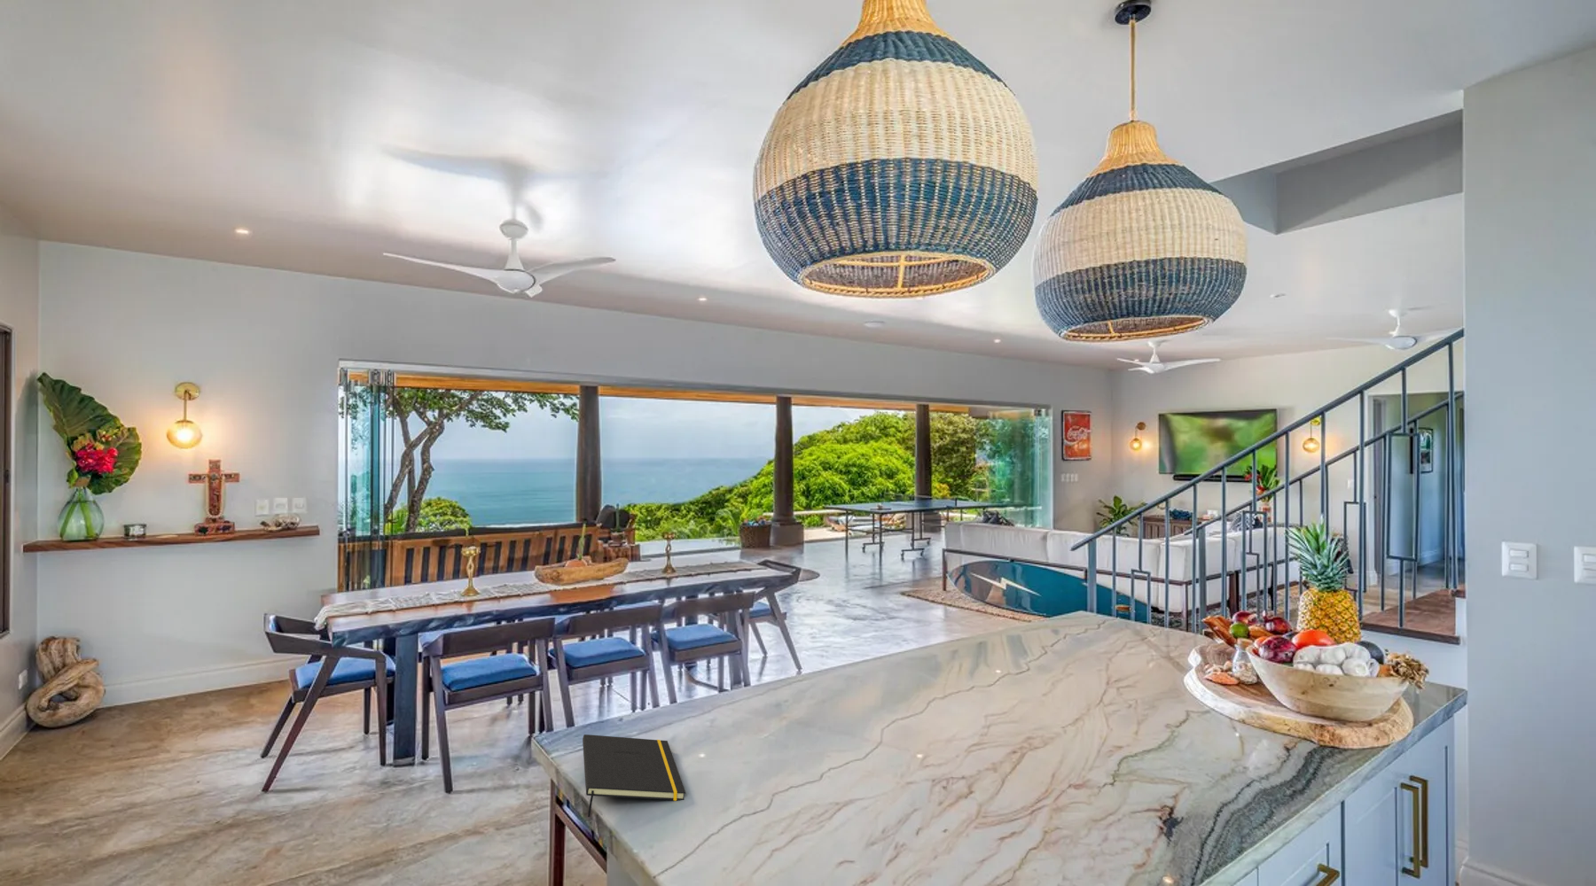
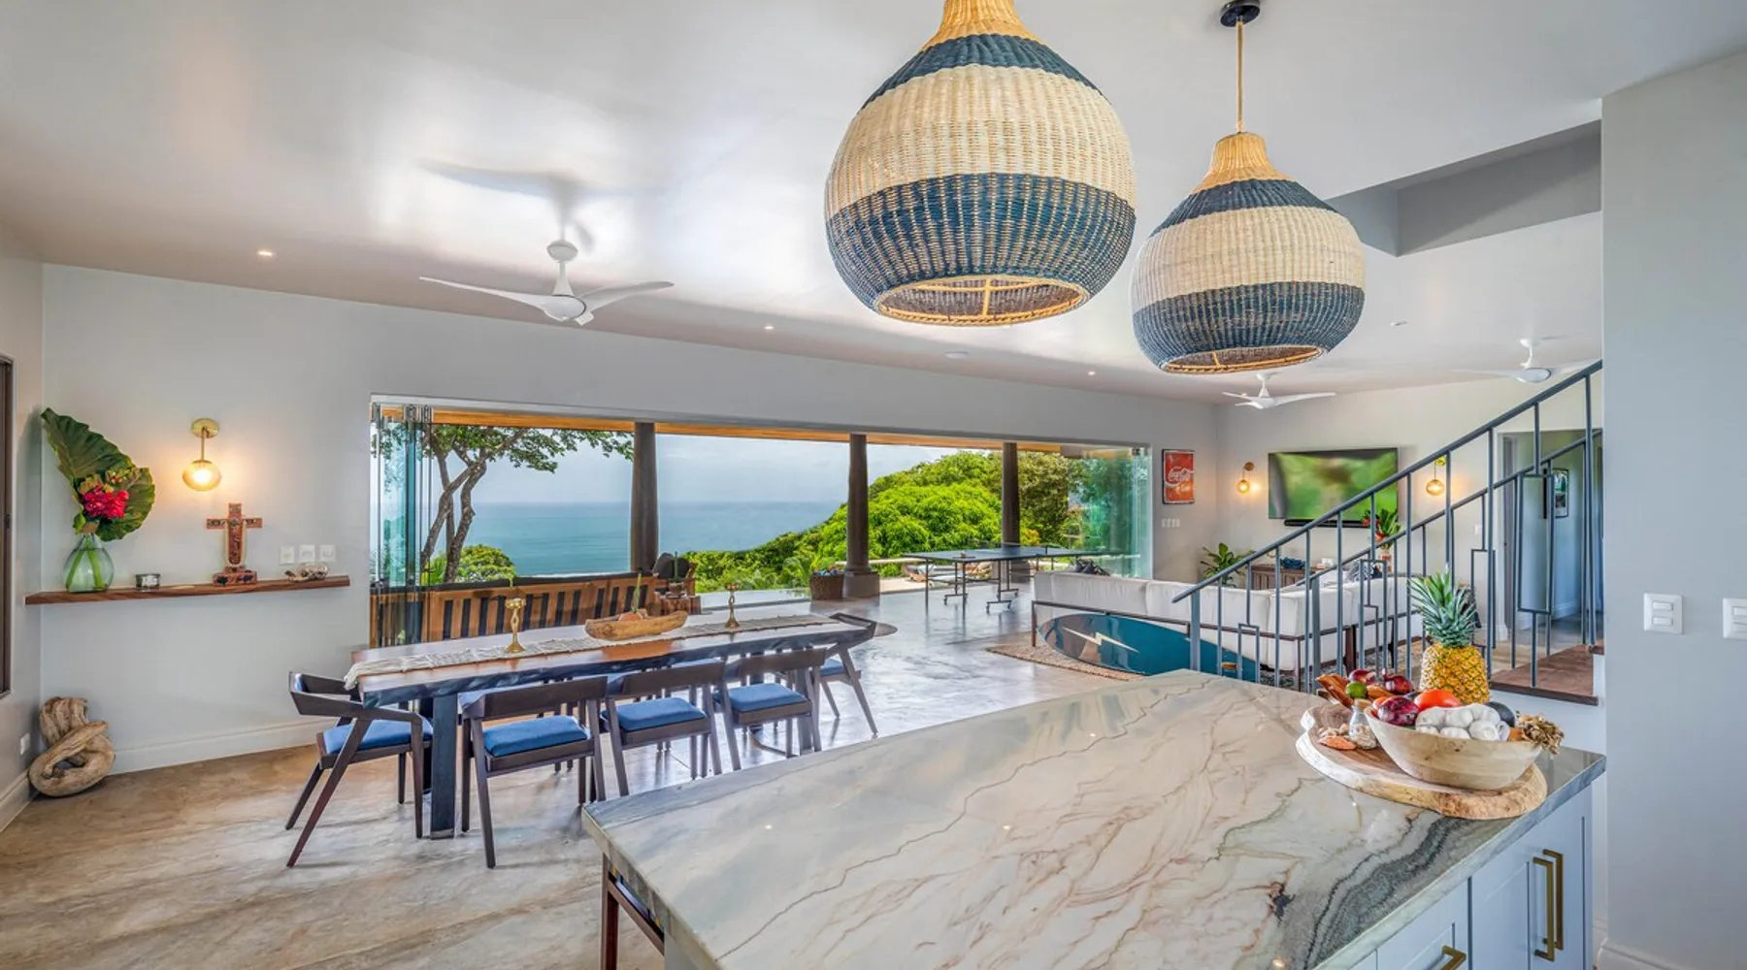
- notepad [582,733,687,817]
